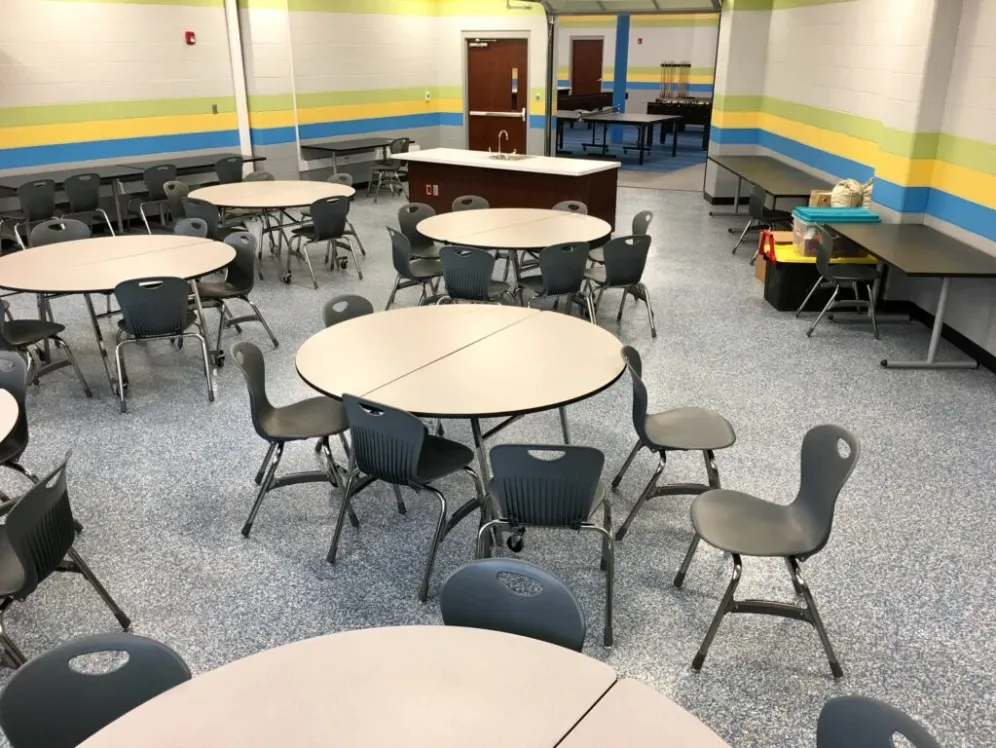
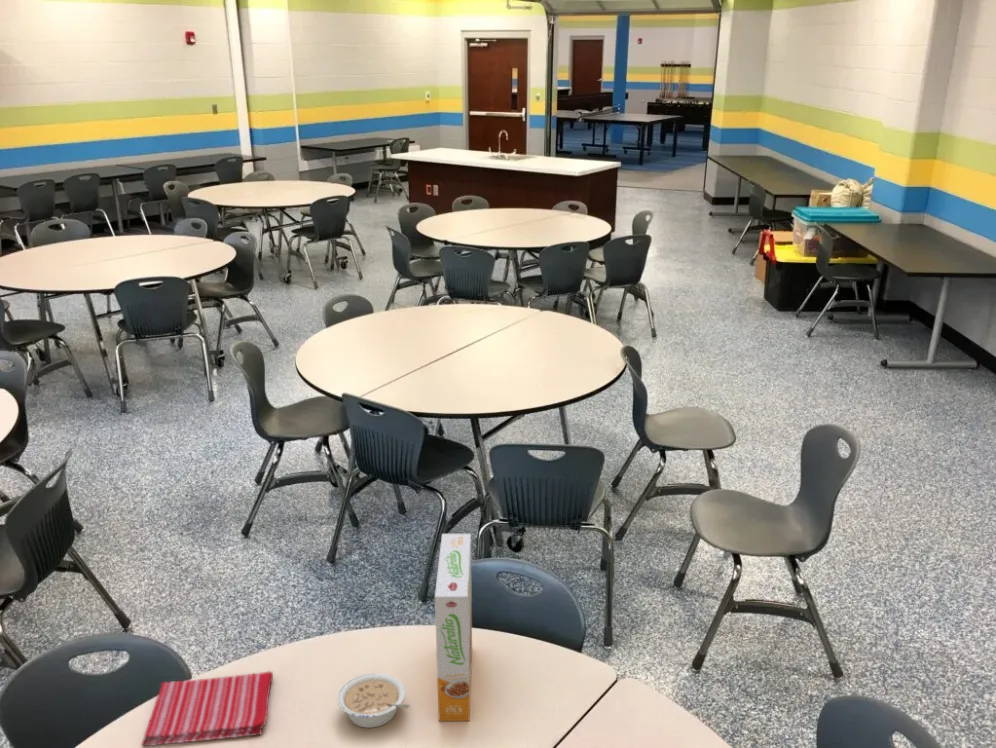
+ cereal box [434,533,473,722]
+ legume [336,672,411,729]
+ dish towel [140,670,274,747]
